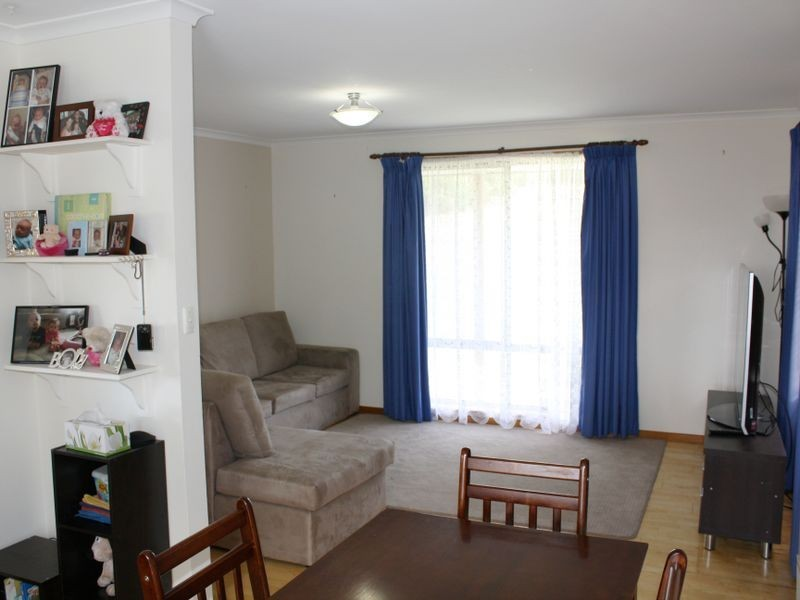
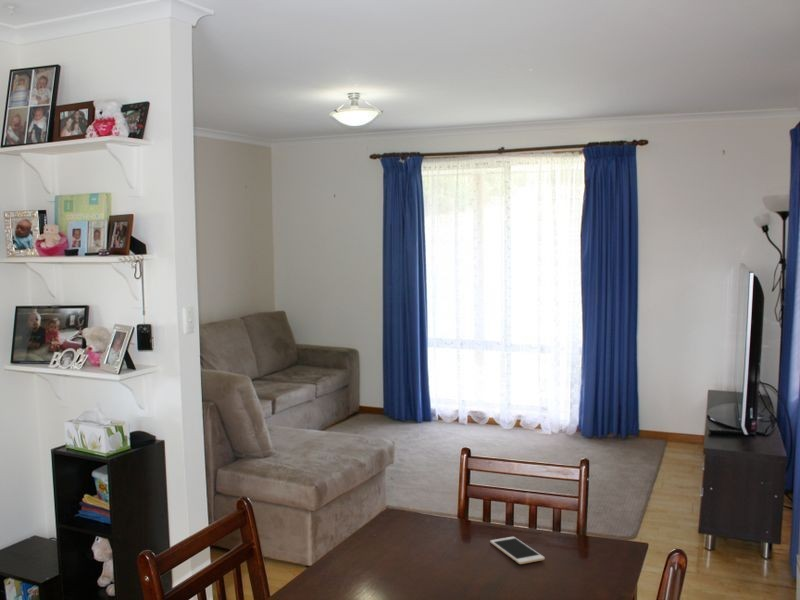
+ cell phone [489,536,546,565]
